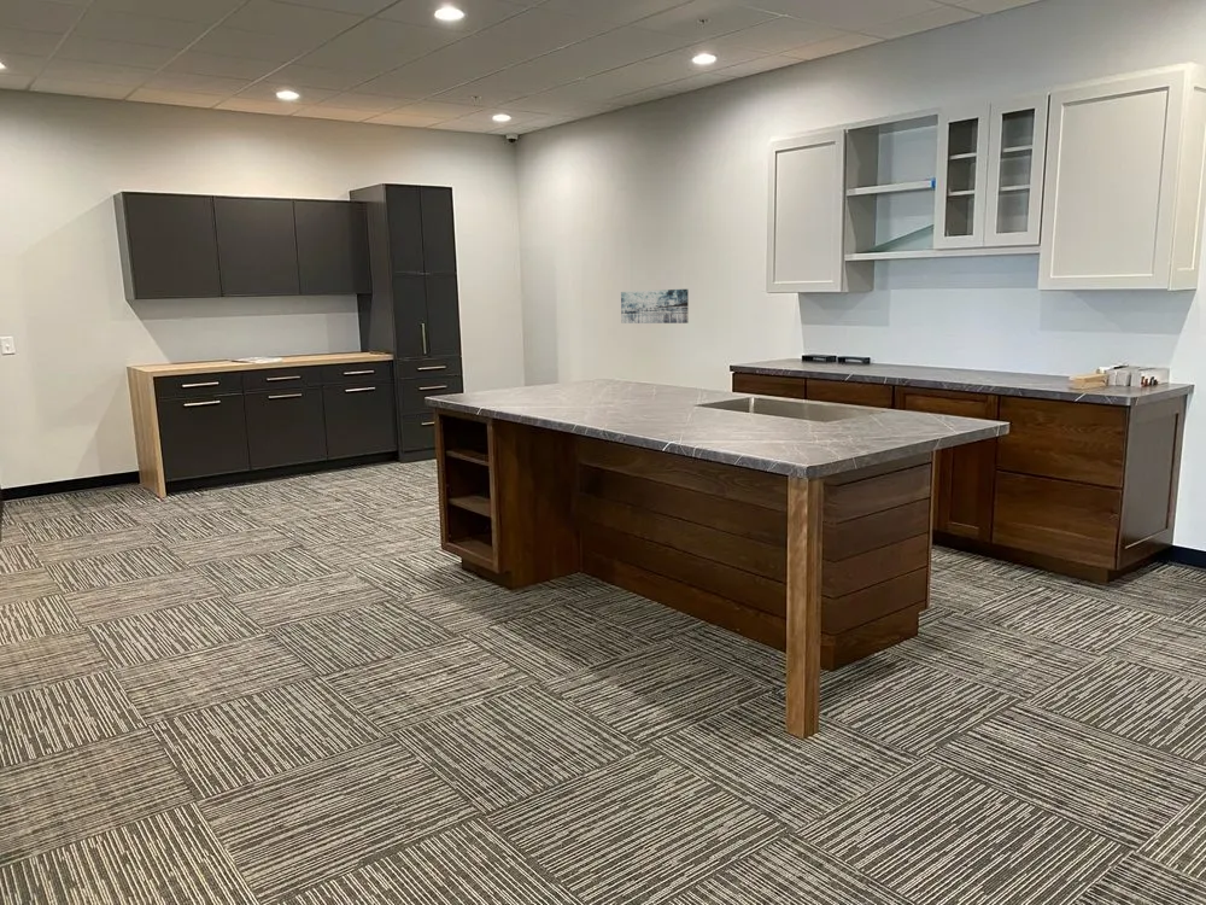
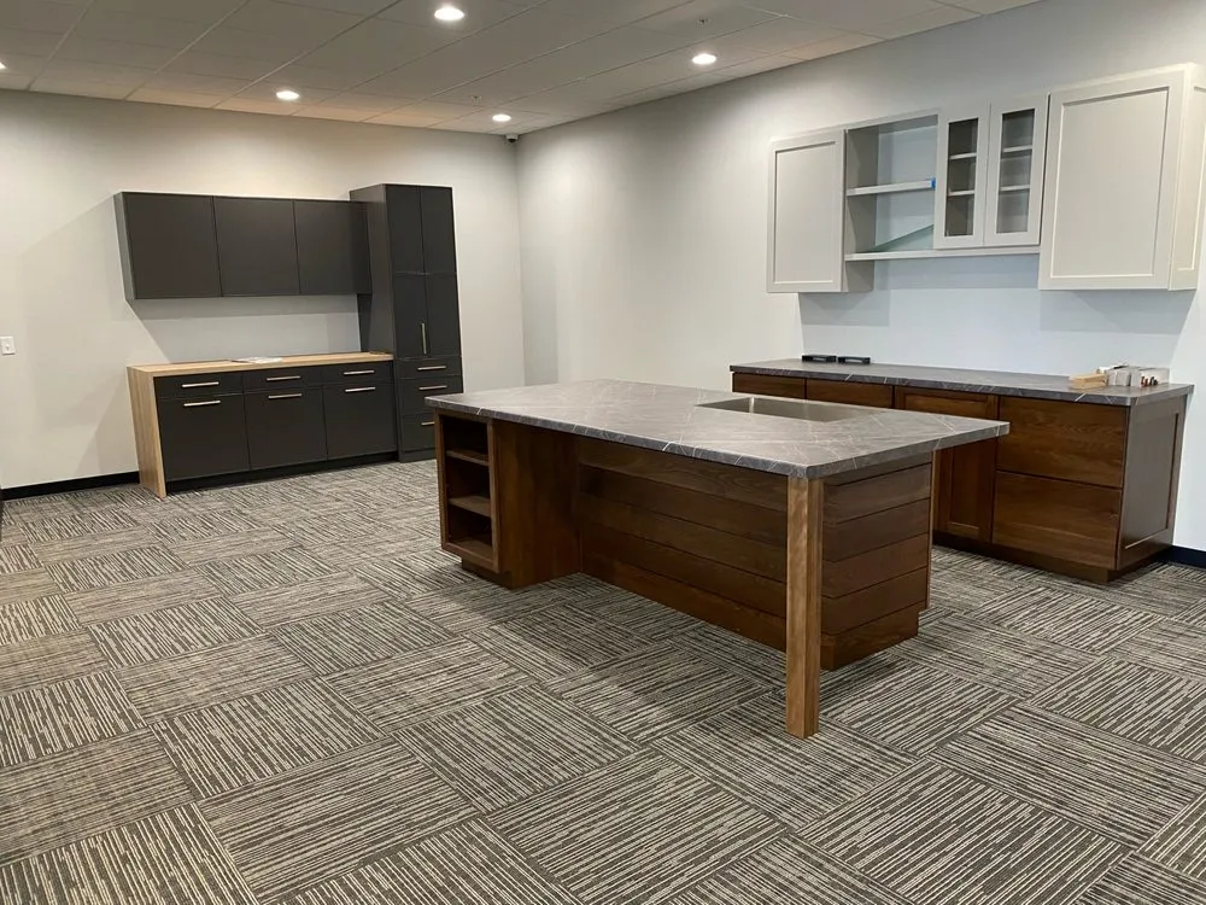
- wall art [620,288,690,325]
